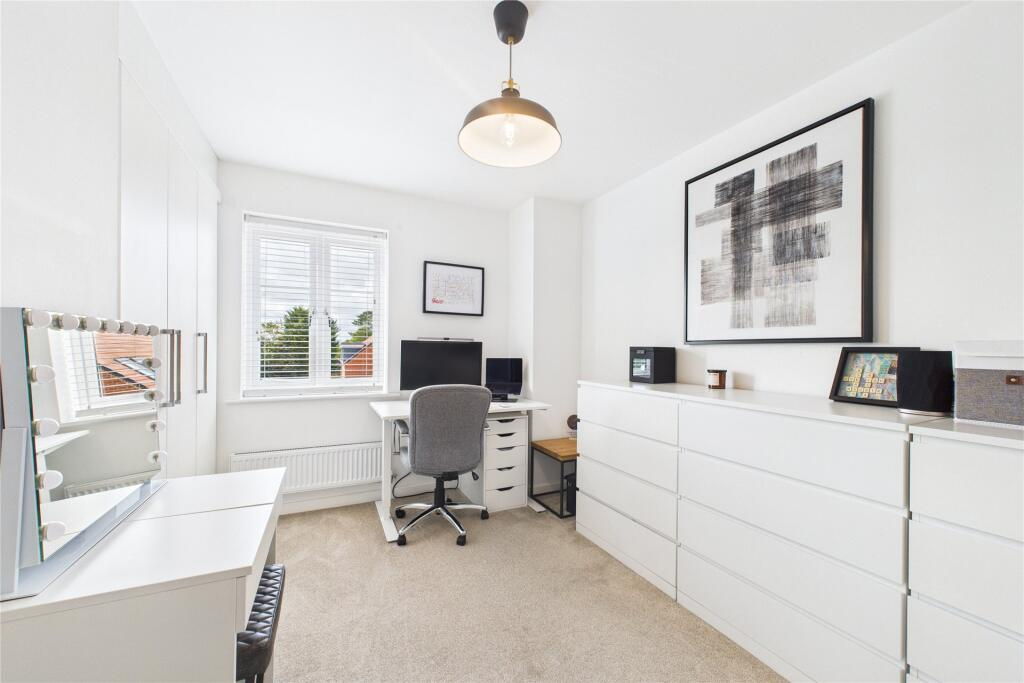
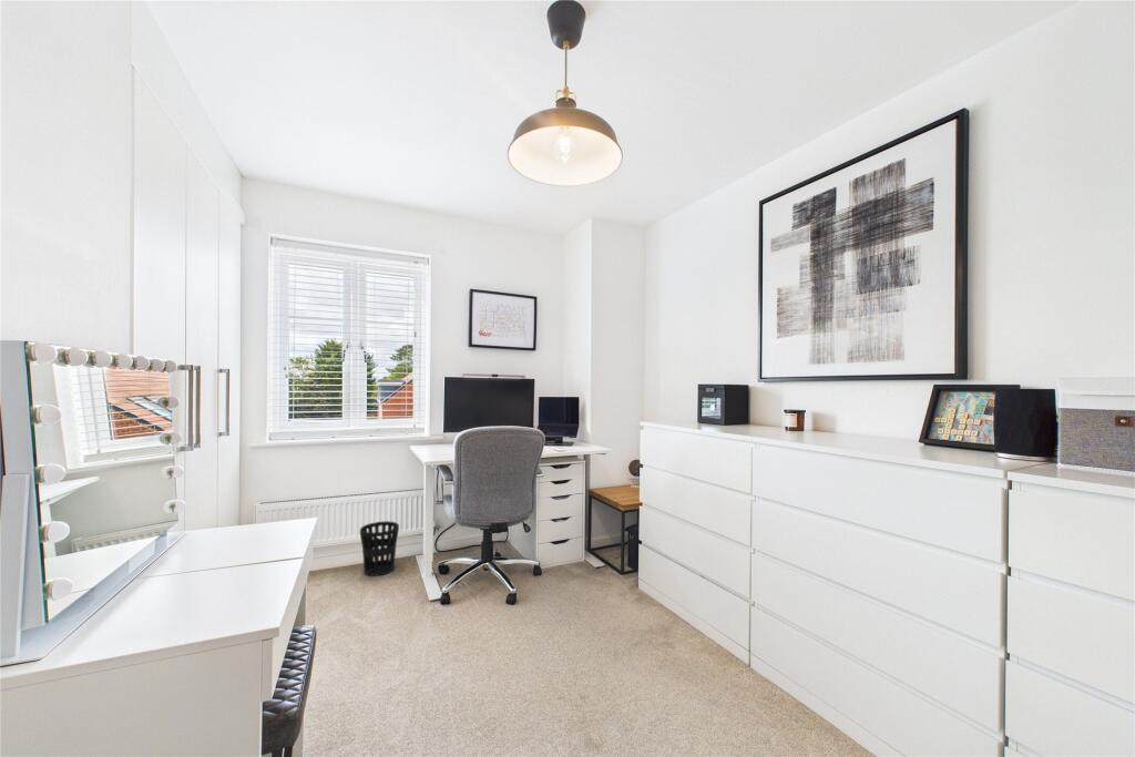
+ wastebasket [359,520,400,577]
